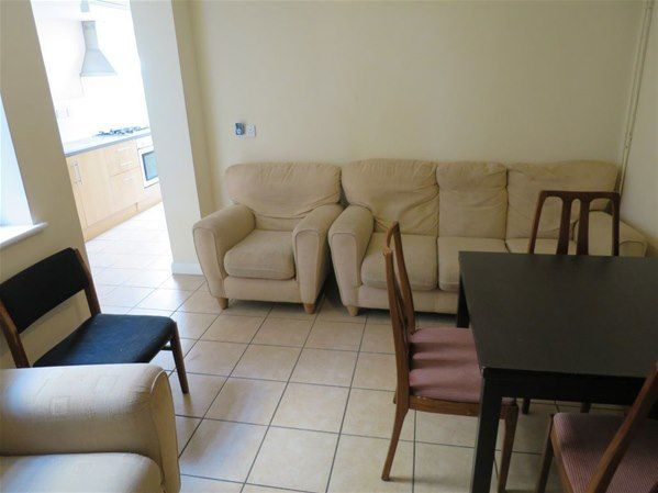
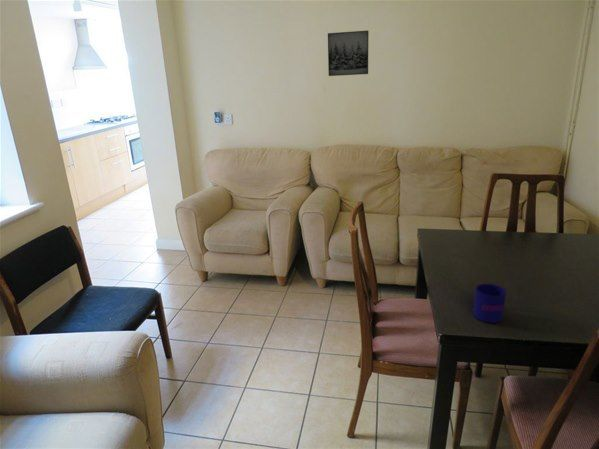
+ wall art [327,29,370,77]
+ mug [472,283,507,324]
